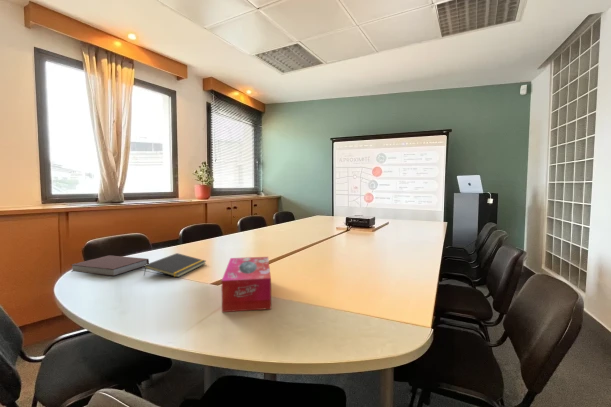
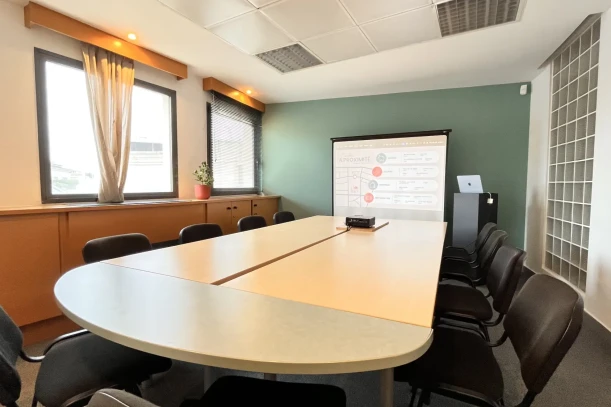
- notepad [143,252,207,278]
- tissue box [221,256,272,313]
- notebook [71,254,150,277]
